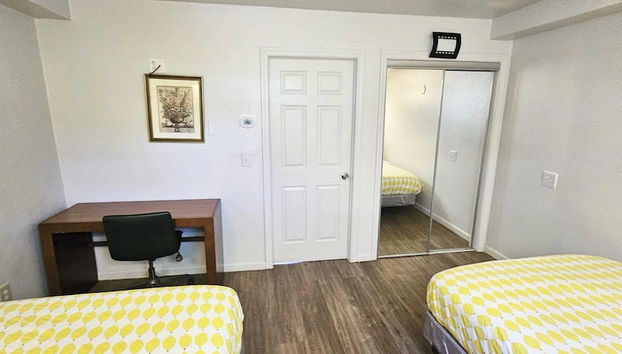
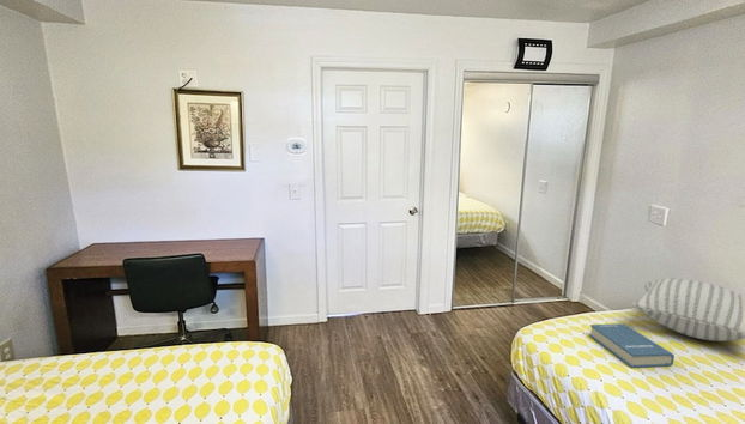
+ pillow [631,277,745,343]
+ hardback book [588,322,676,369]
